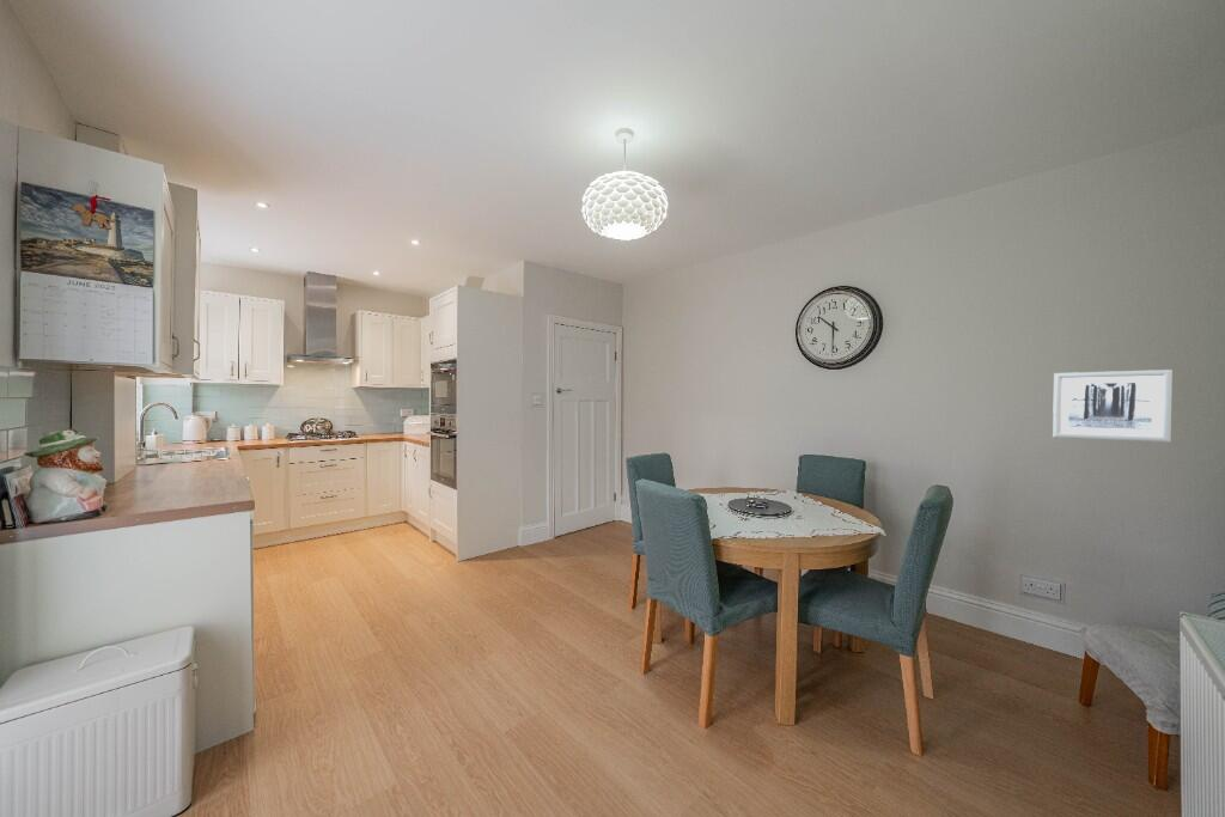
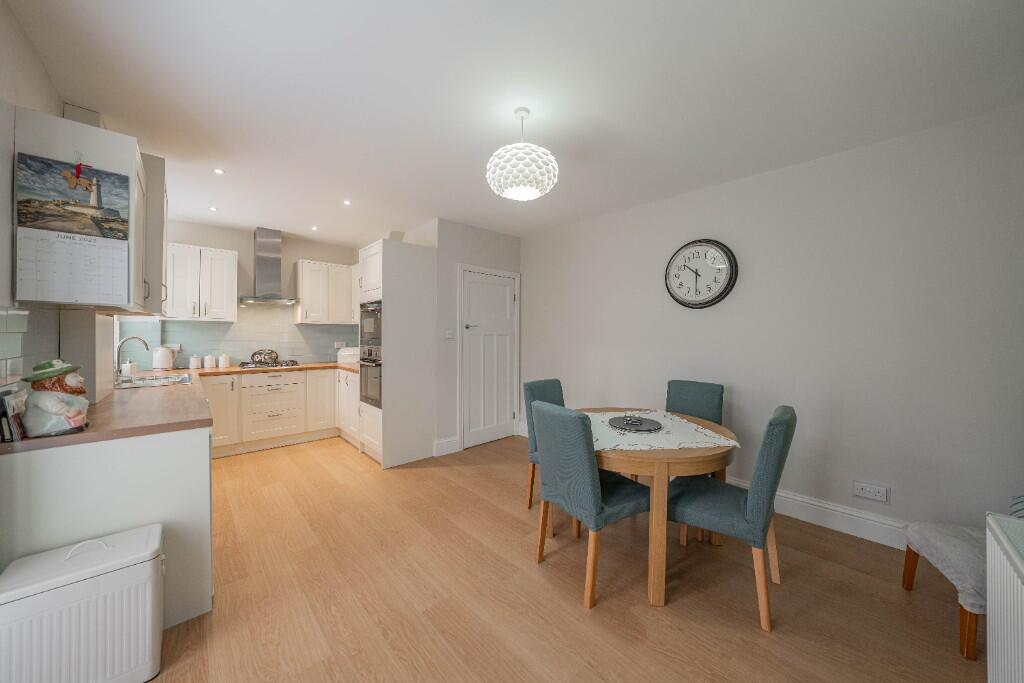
- wall art [1052,368,1174,444]
